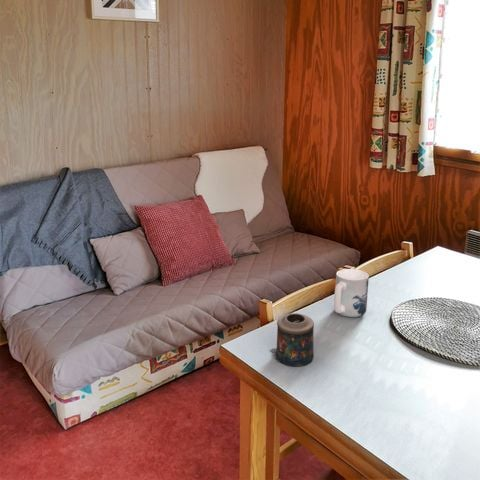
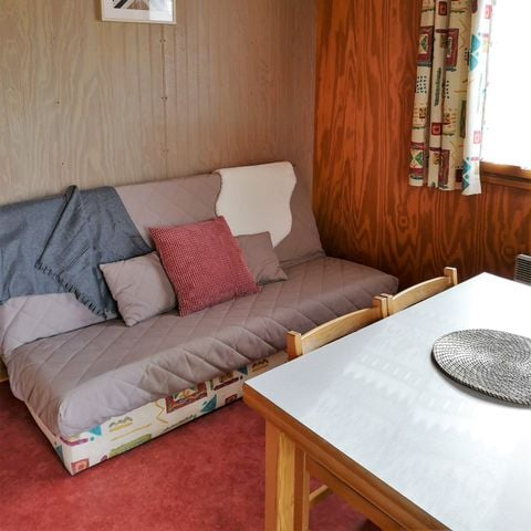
- mug [333,268,370,318]
- candle [269,312,315,367]
